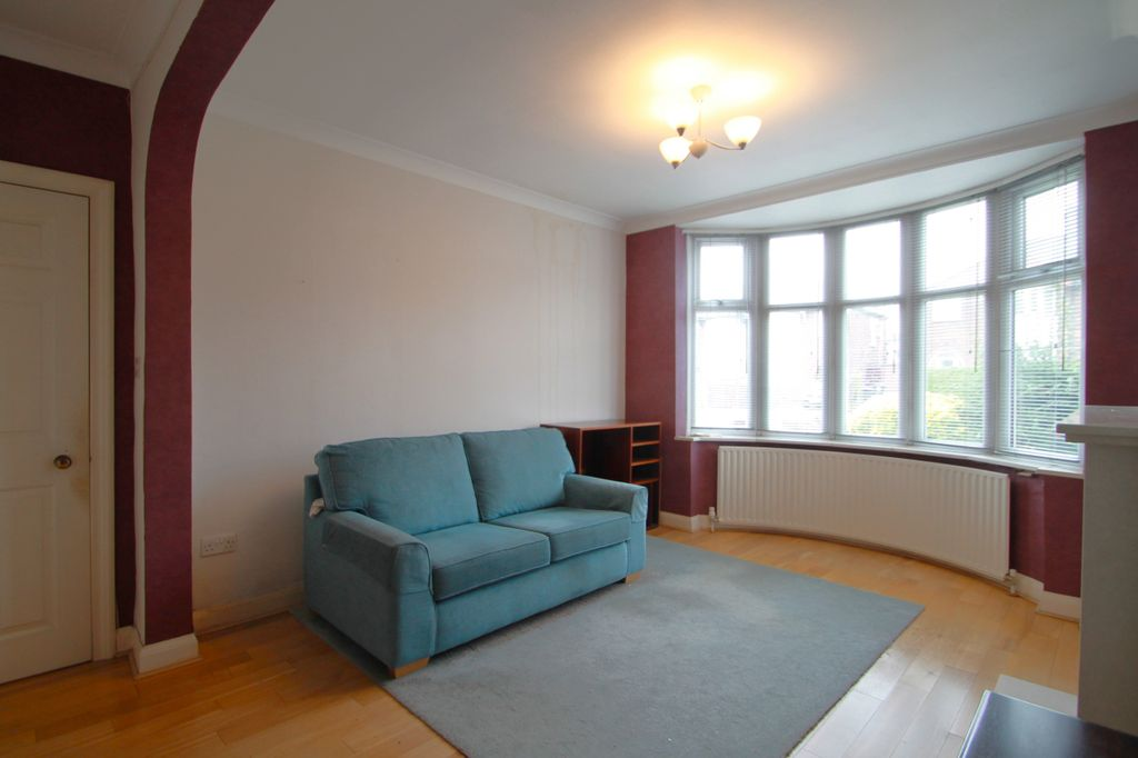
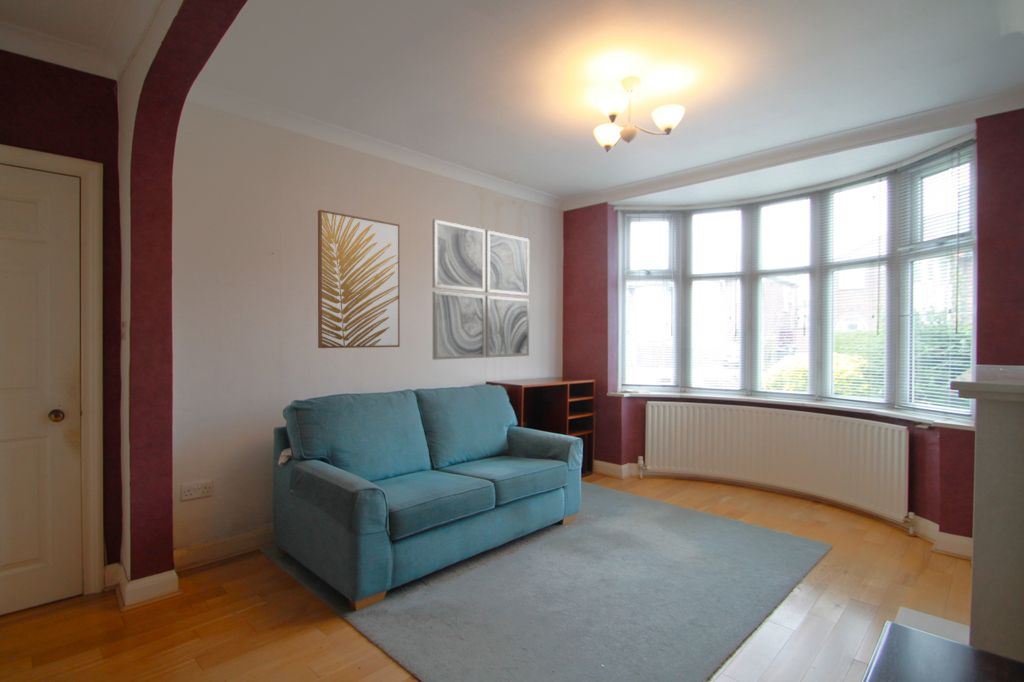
+ wall art [432,218,530,361]
+ wall art [317,209,401,349]
